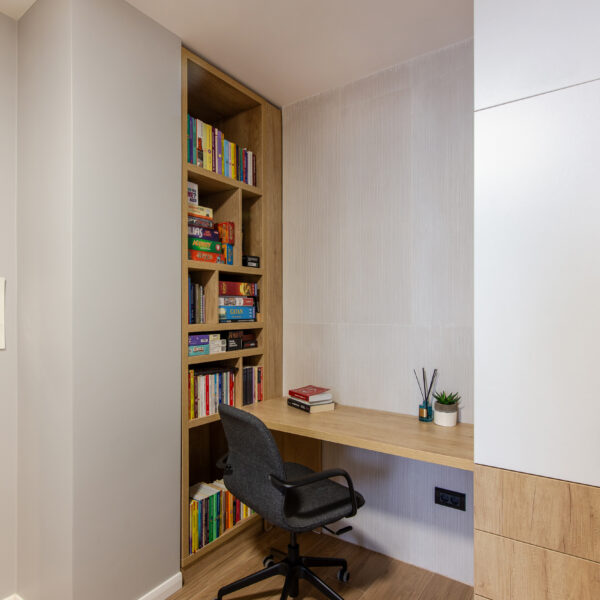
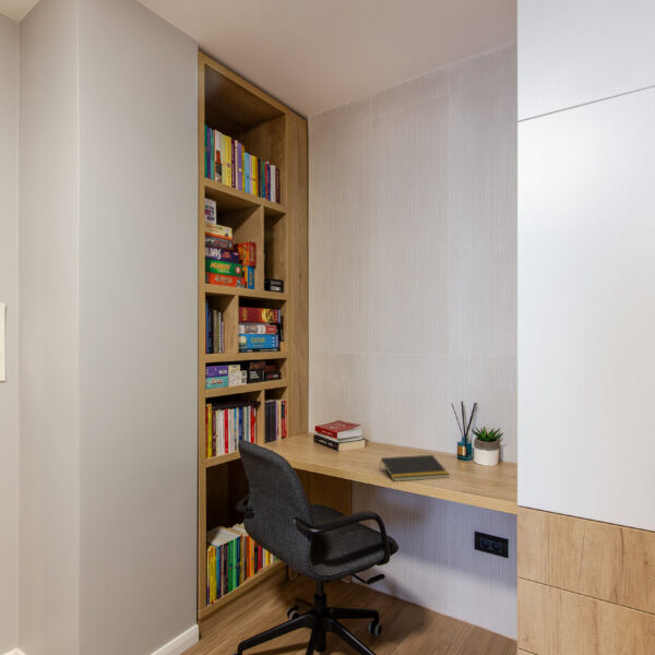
+ notepad [379,454,451,483]
